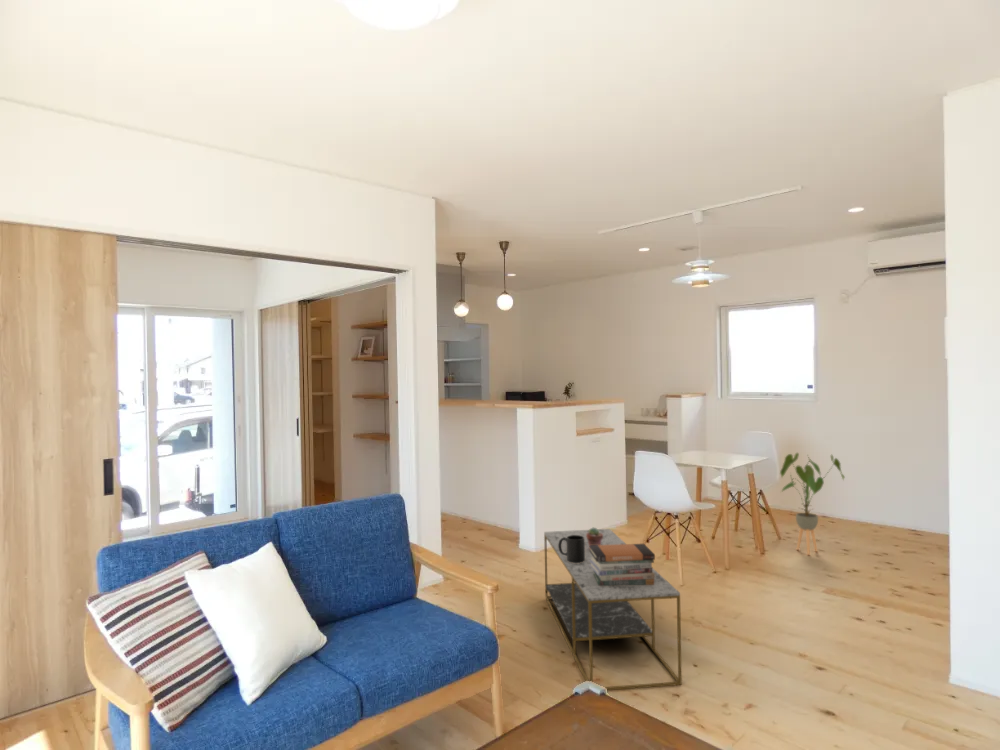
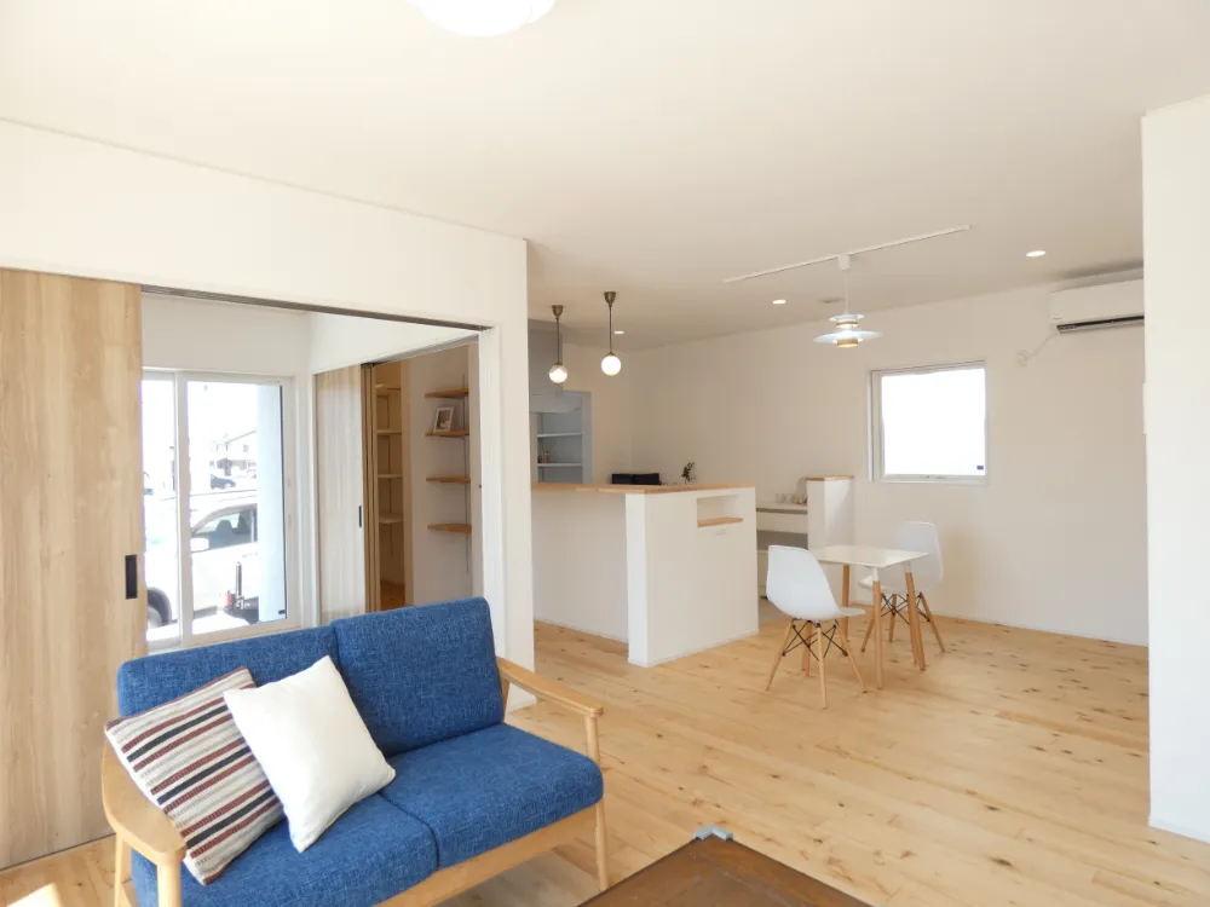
- coffee table [543,528,683,691]
- mug [558,535,585,563]
- potted succulent [586,527,603,550]
- house plant [779,452,846,556]
- book stack [589,543,656,586]
